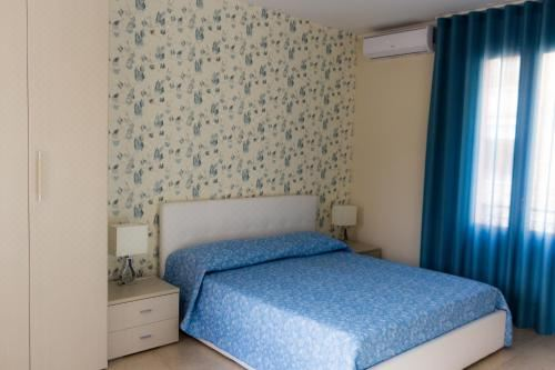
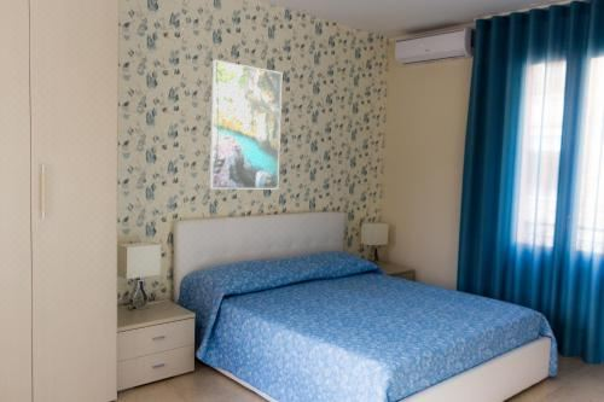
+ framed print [208,59,283,191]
